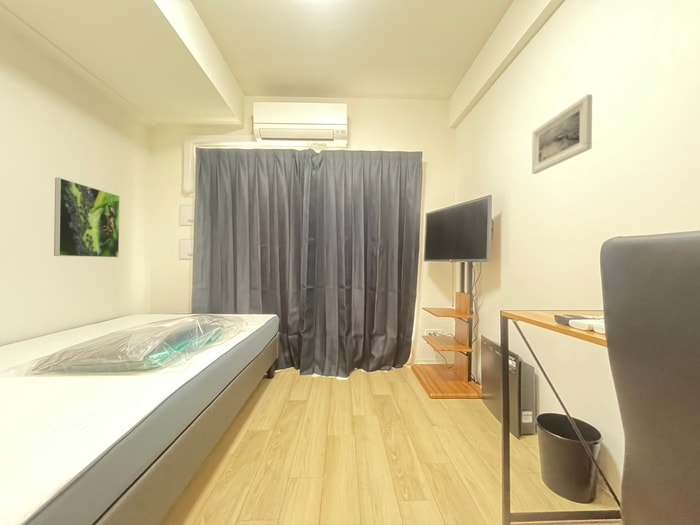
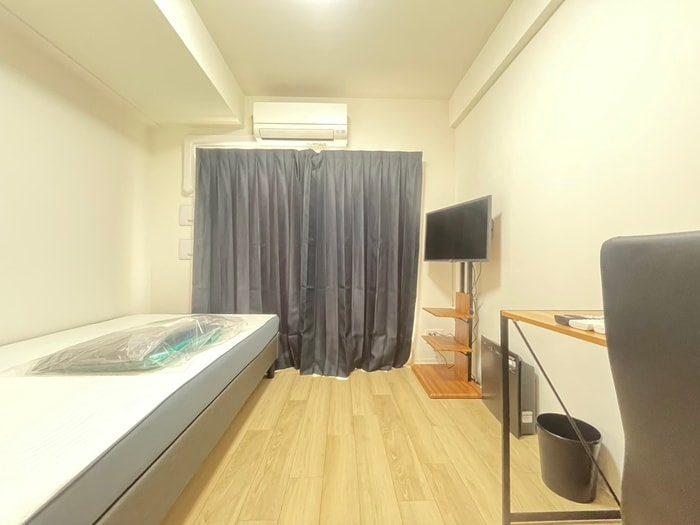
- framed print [53,177,121,258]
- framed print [531,93,593,175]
